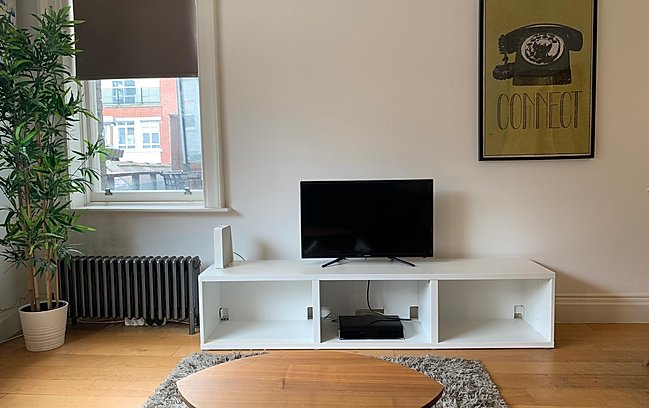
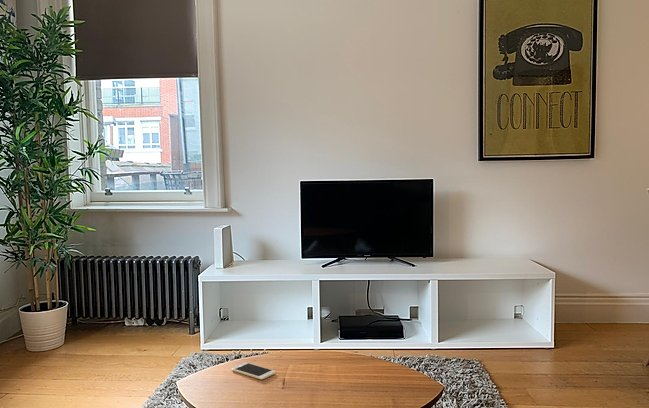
+ smartphone [231,362,276,380]
